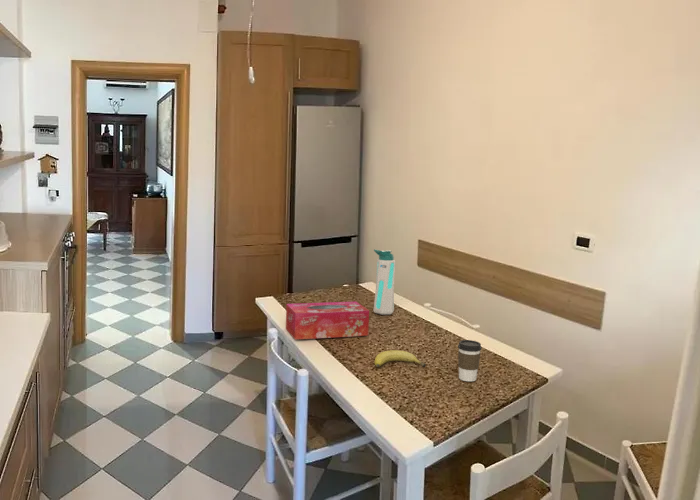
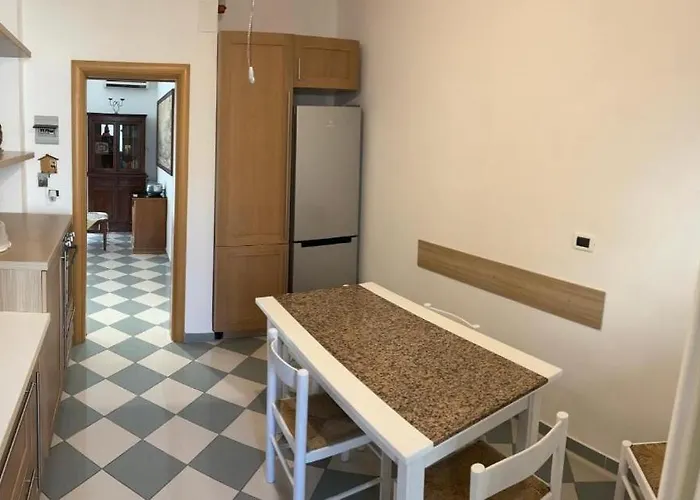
- coffee cup [457,339,483,382]
- tissue box [285,301,370,340]
- fruit [373,349,427,368]
- water bottle [373,248,397,316]
